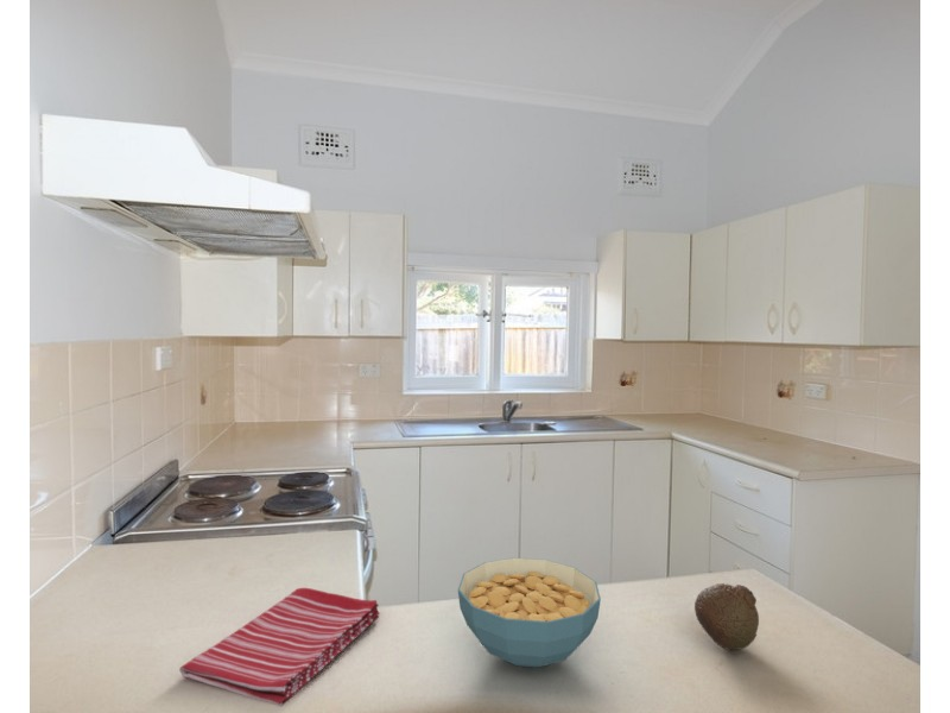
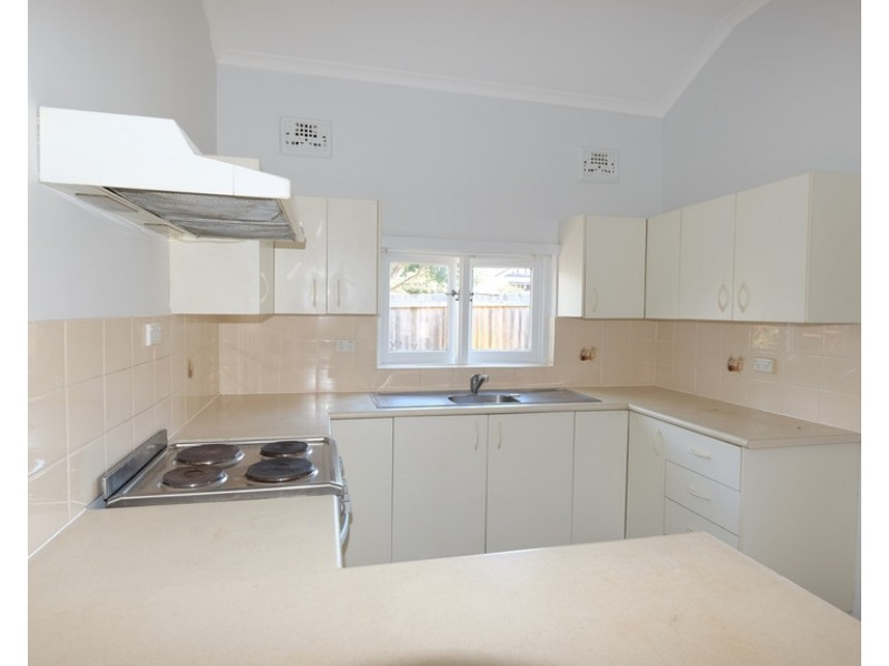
- dish towel [178,587,380,707]
- cereal bowl [457,556,602,668]
- fruit [694,582,760,651]
